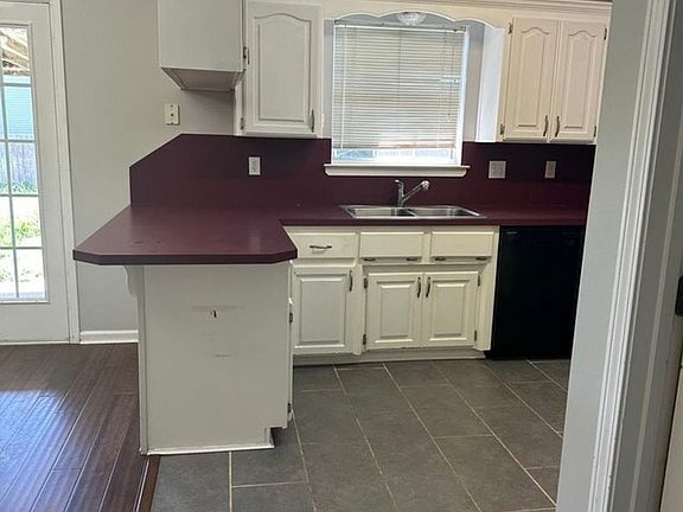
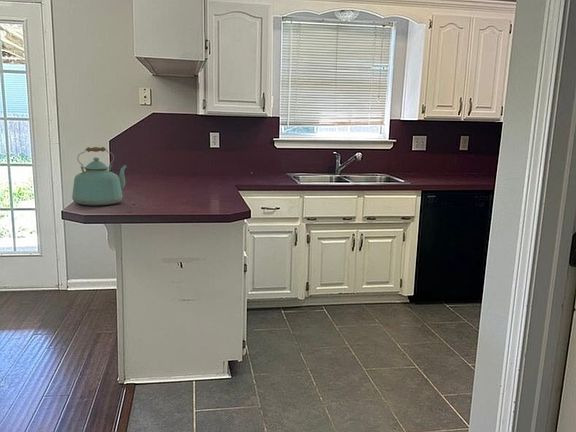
+ kettle [71,146,128,207]
